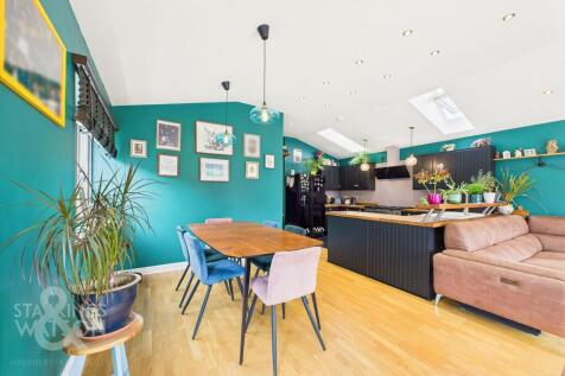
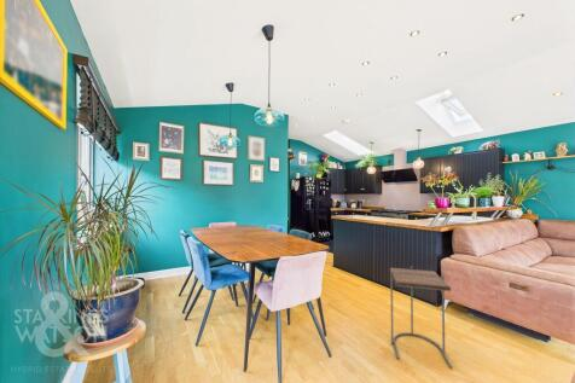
+ side table [389,266,453,370]
